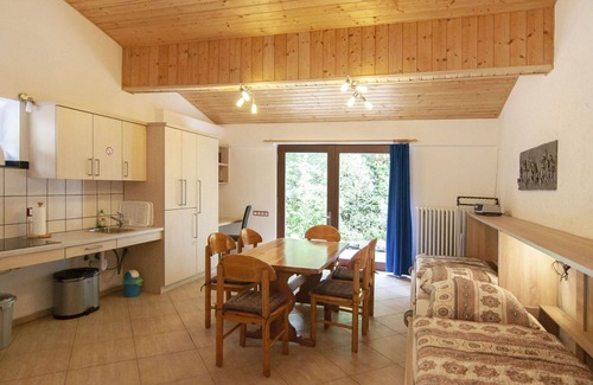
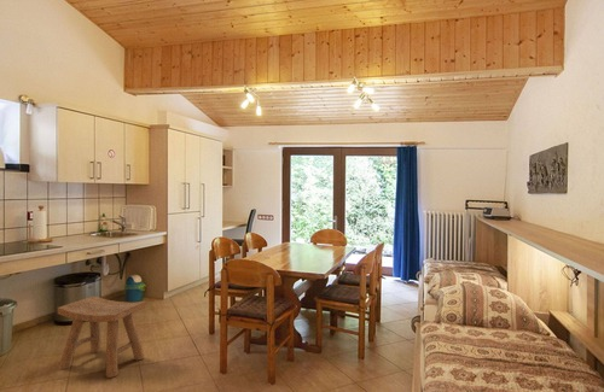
+ stool [57,294,147,379]
